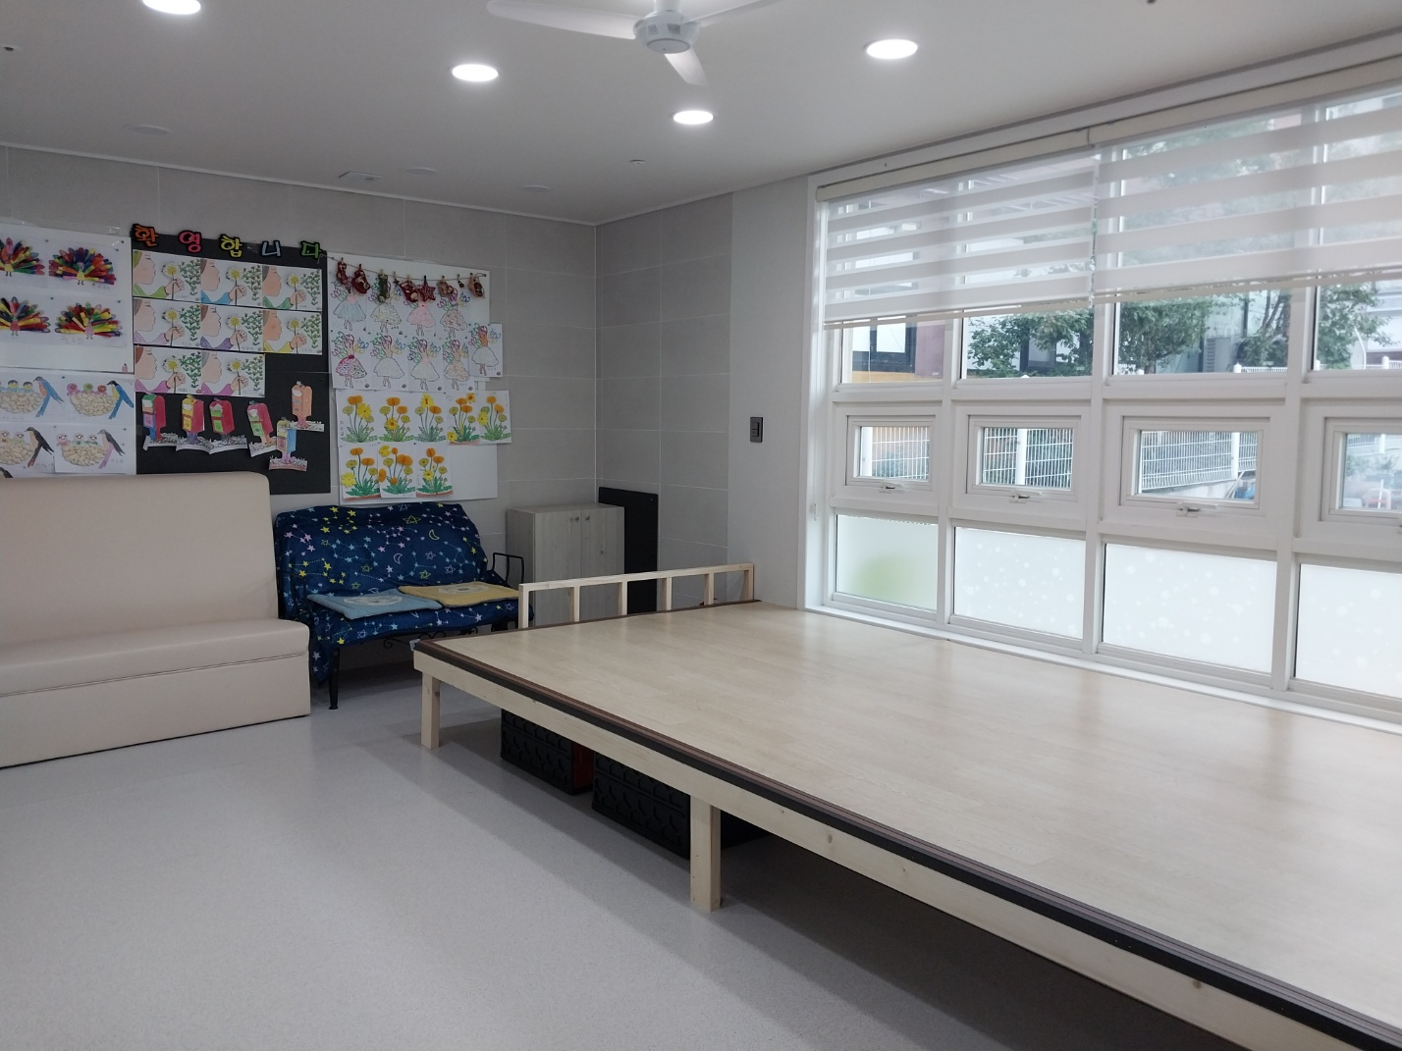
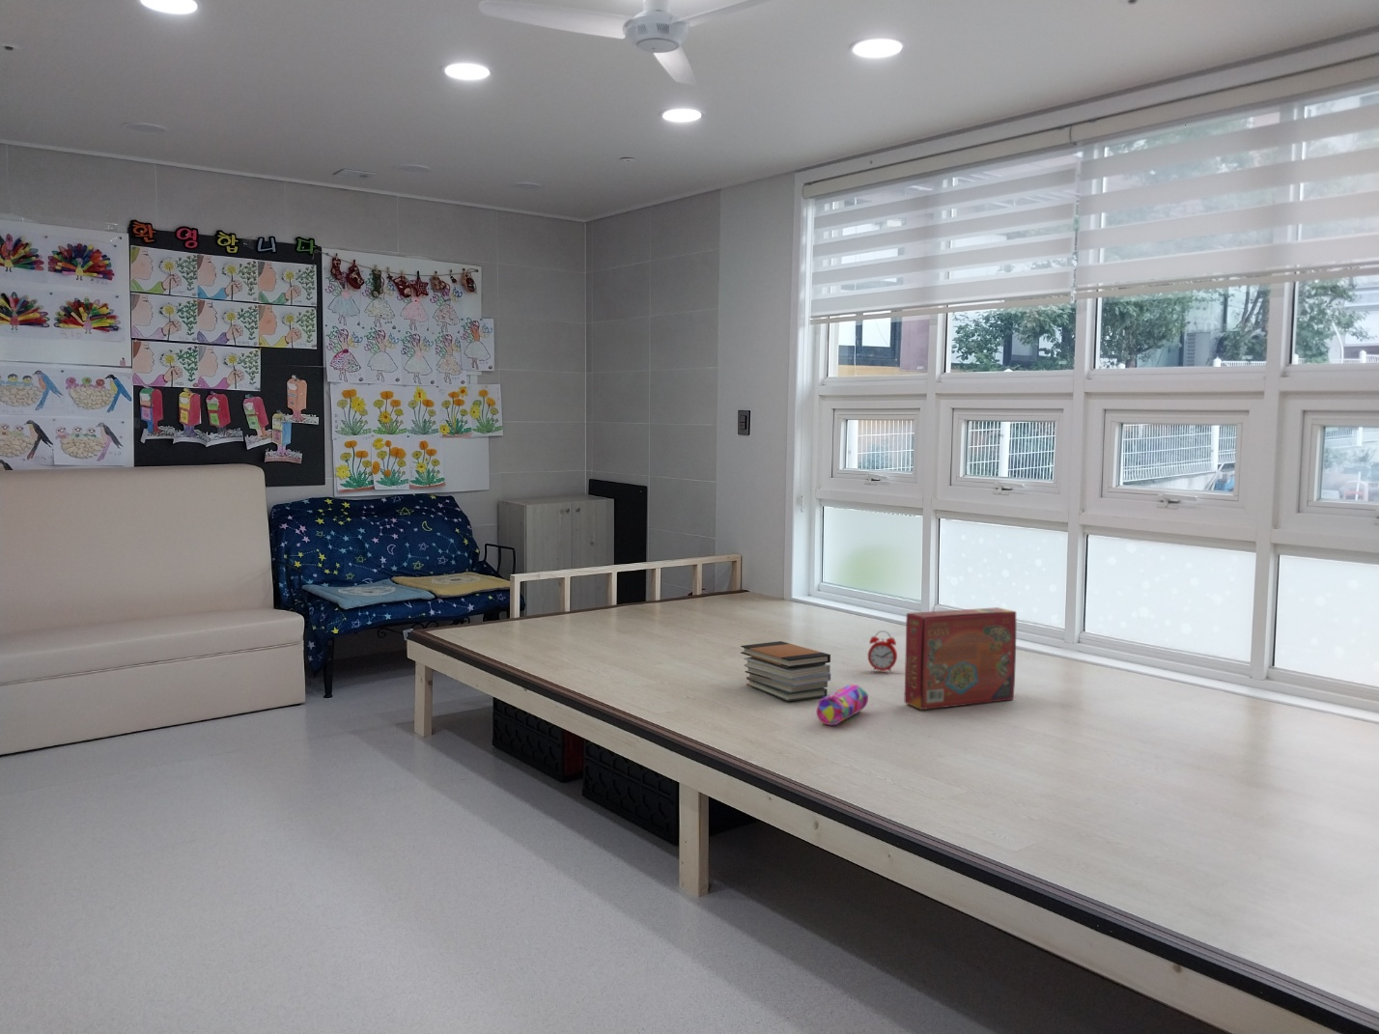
+ alarm clock [868,630,898,673]
+ pencil case [817,683,869,726]
+ board game [903,606,1016,710]
+ book stack [739,640,832,702]
